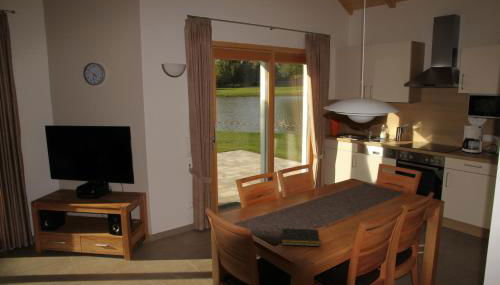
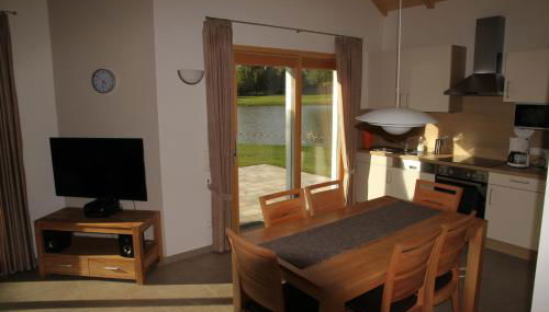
- notepad [281,227,321,247]
